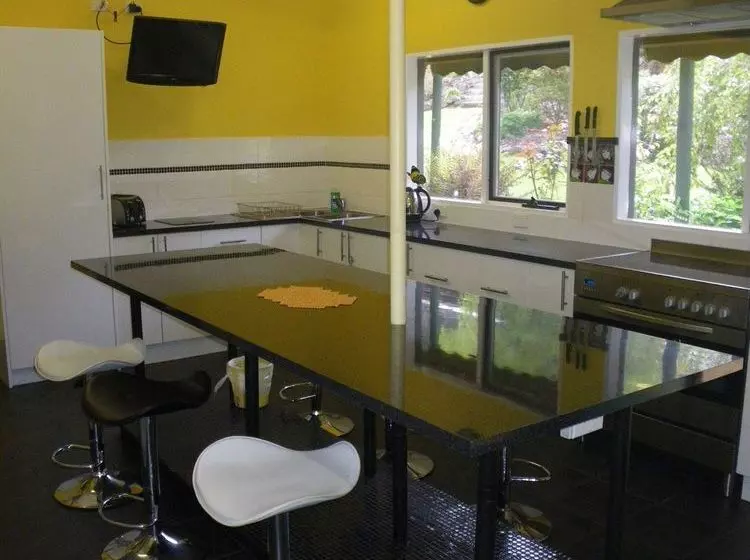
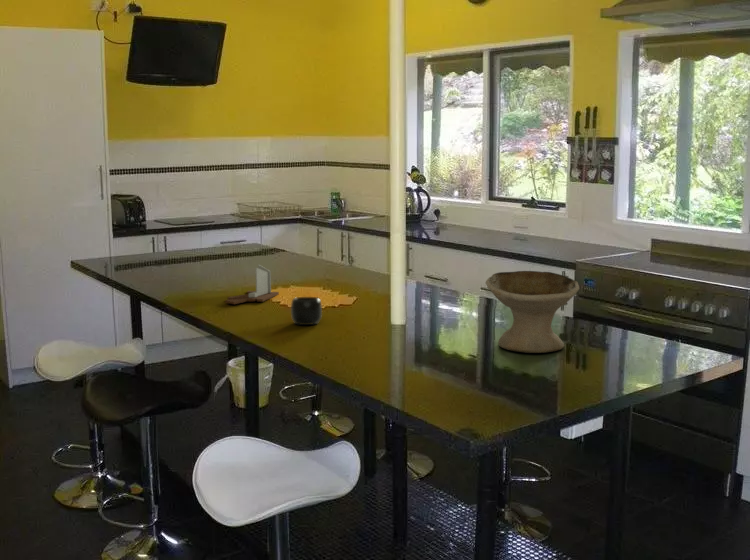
+ mug [290,296,323,326]
+ bowl [484,270,580,354]
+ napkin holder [224,264,280,305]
